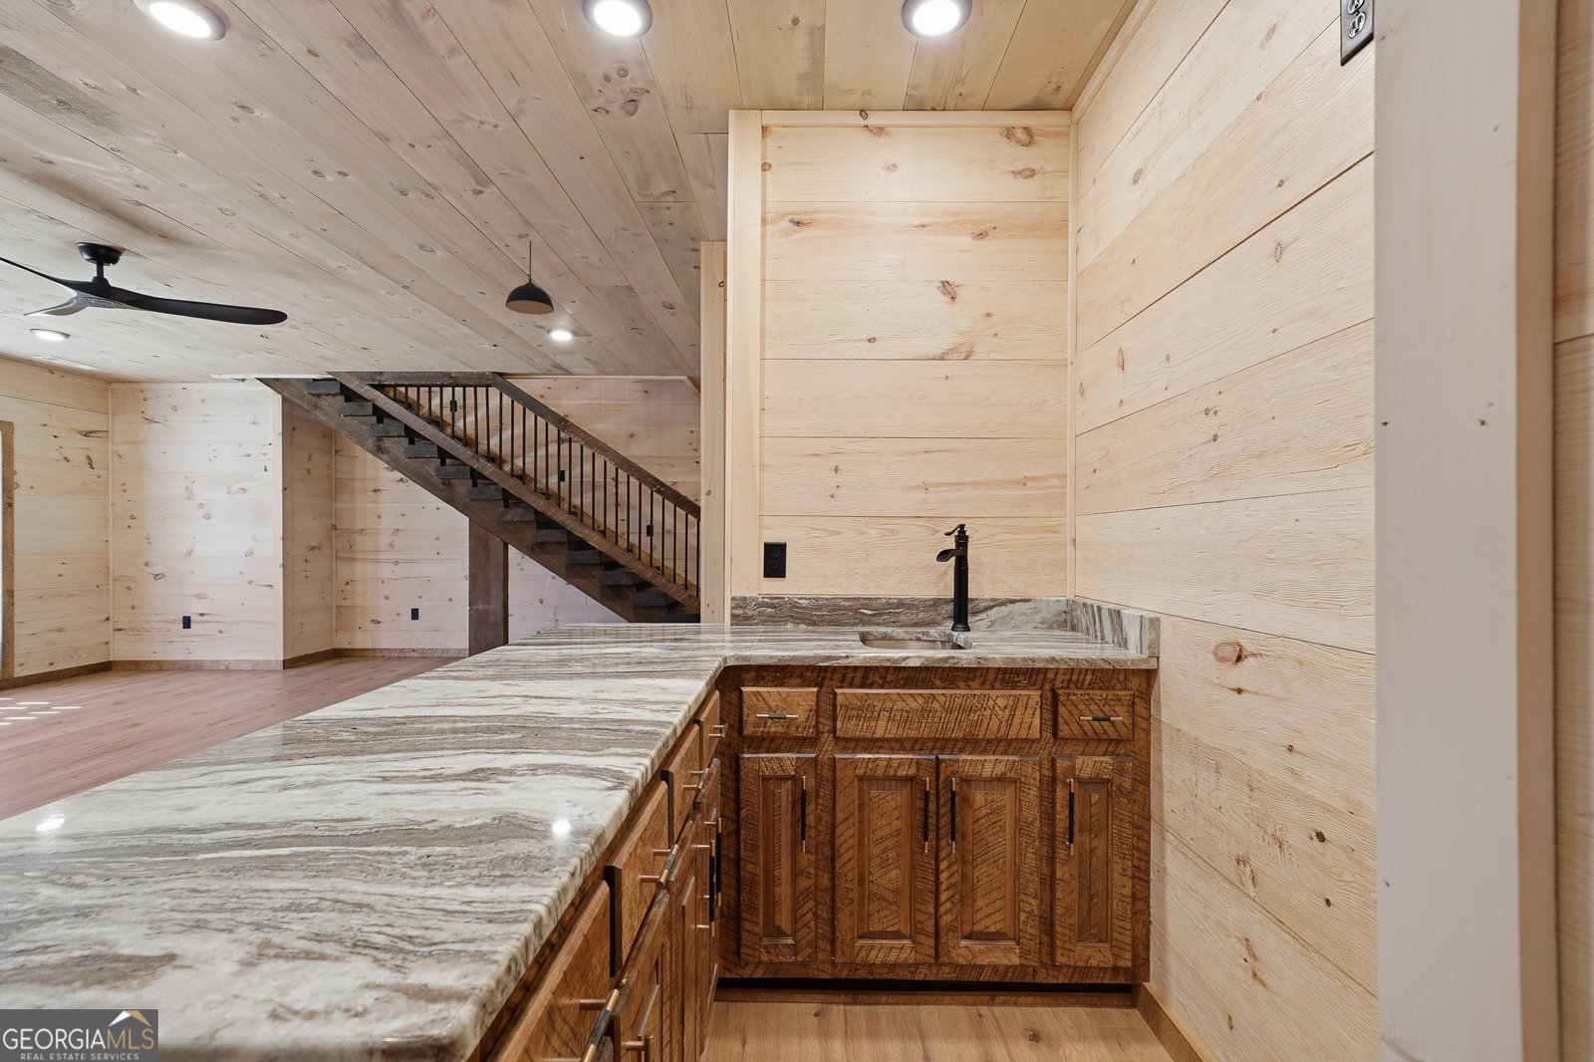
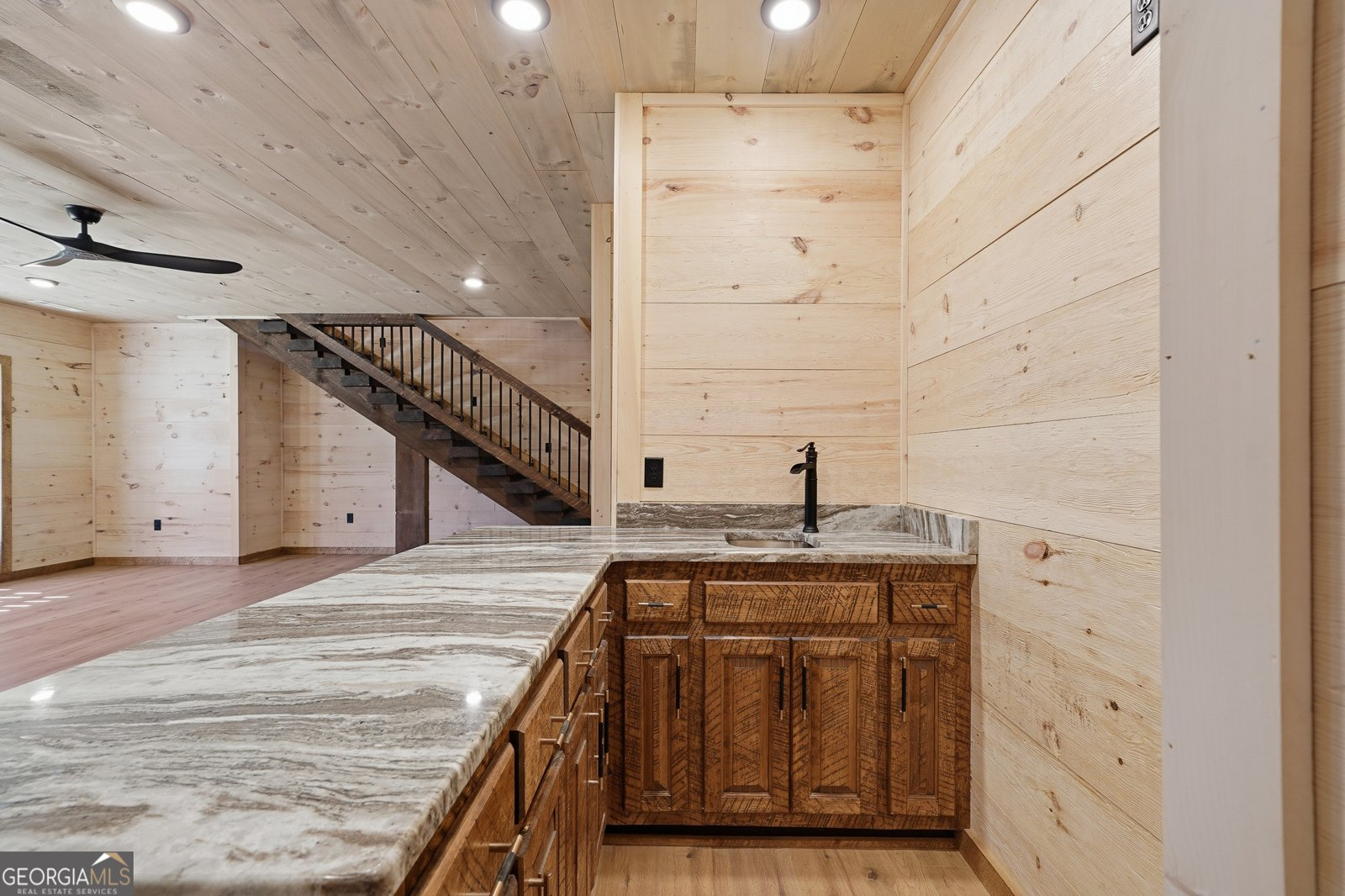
- pendant light [504,239,555,315]
